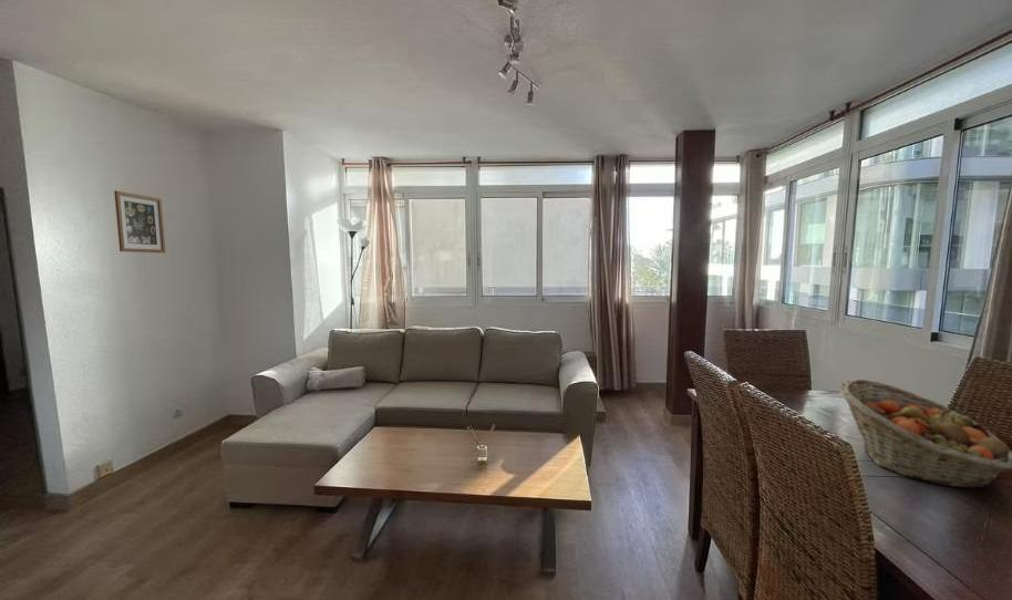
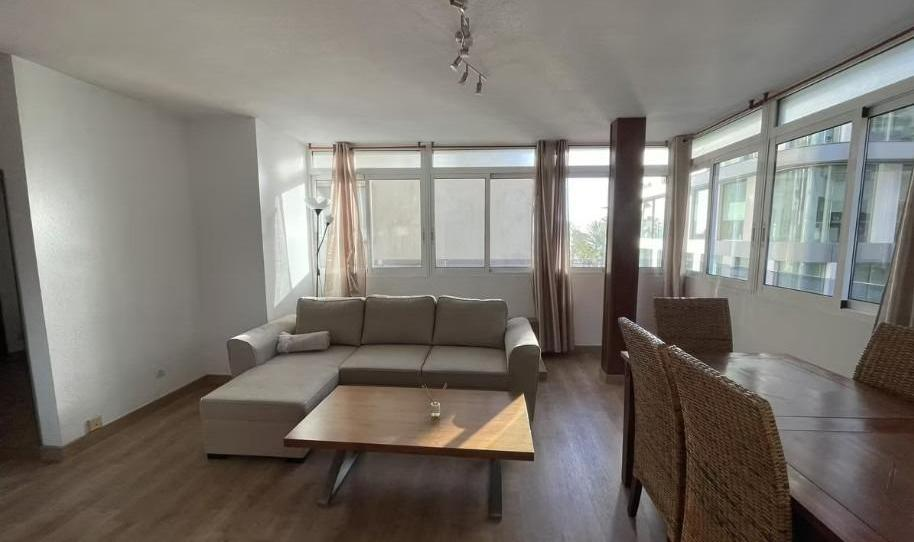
- wall art [113,189,166,254]
- fruit basket [838,377,1012,489]
